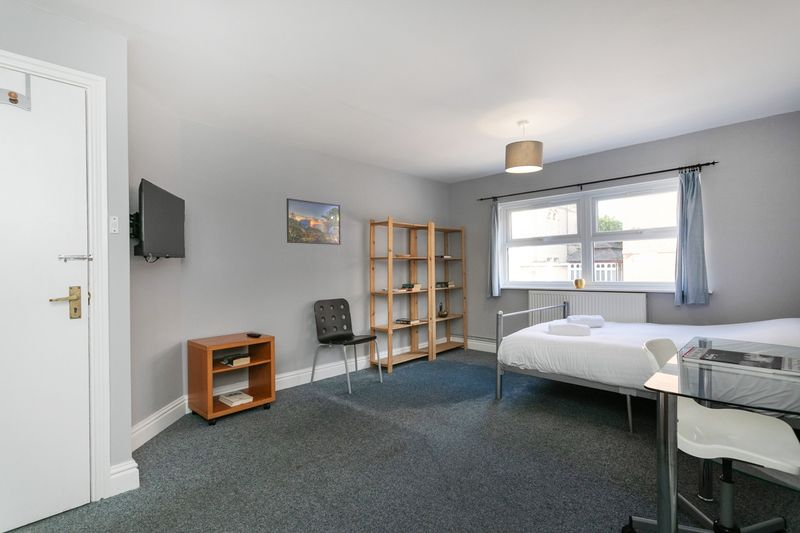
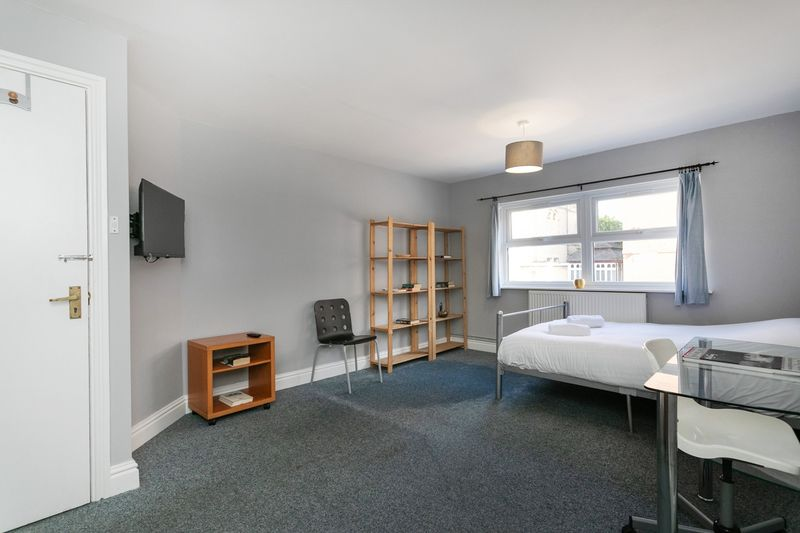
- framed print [286,197,342,246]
